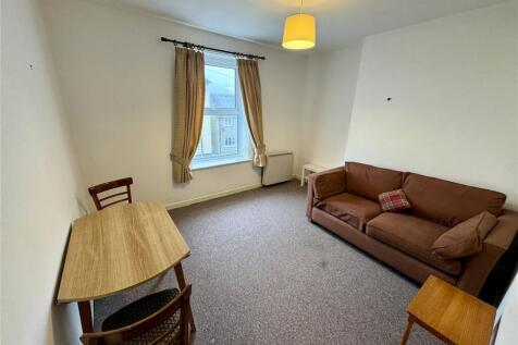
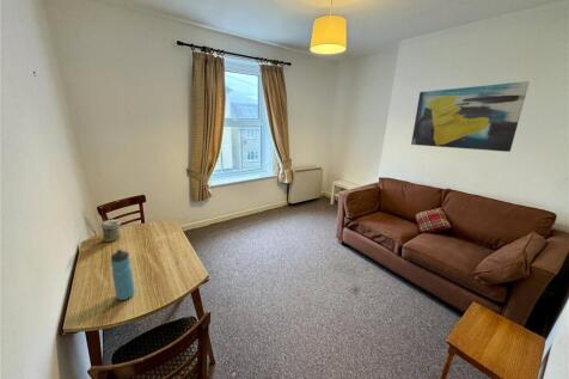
+ water bottle [110,249,136,301]
+ jar [100,219,122,243]
+ wall art [410,80,531,153]
